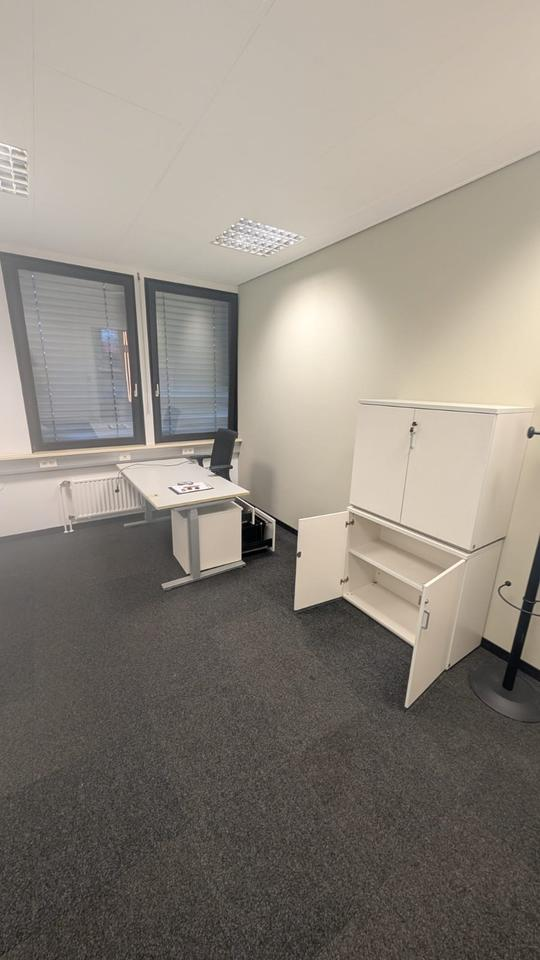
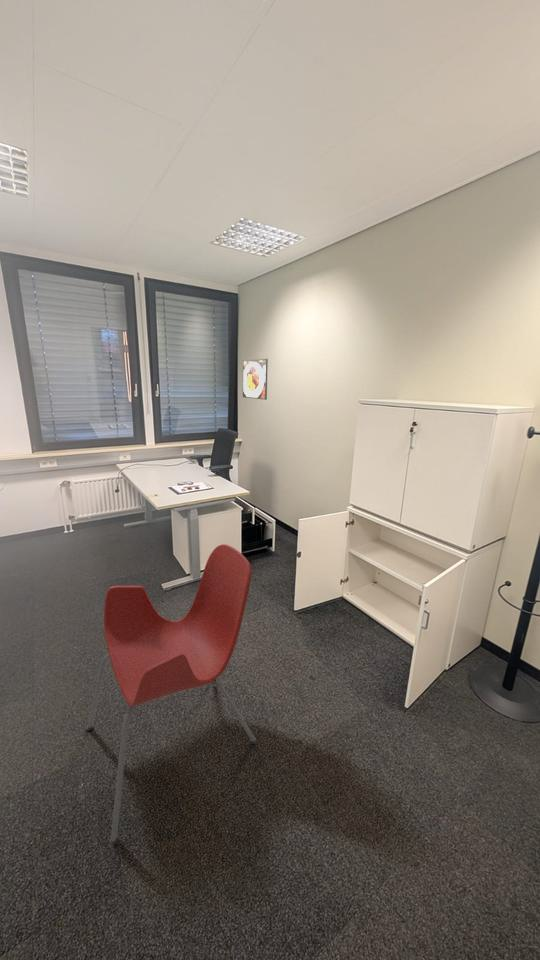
+ armchair [85,543,258,846]
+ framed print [242,358,269,401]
